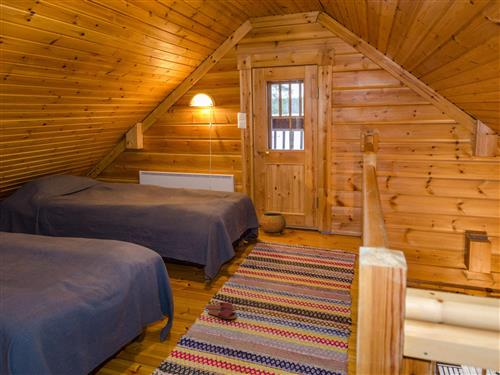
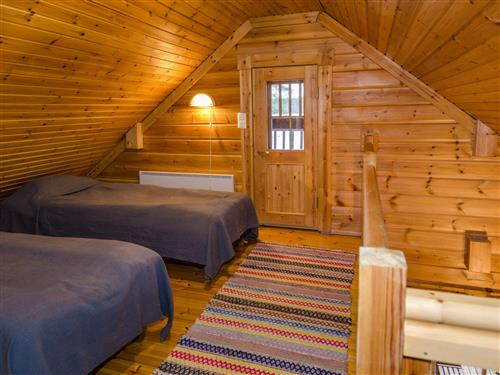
- clay pot [259,212,287,235]
- slippers [205,301,238,320]
